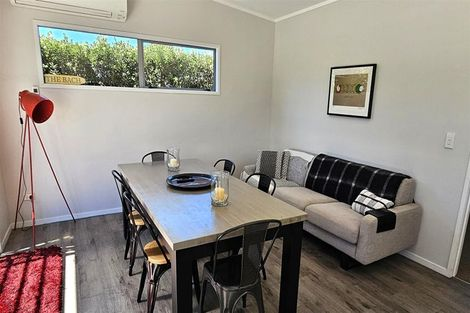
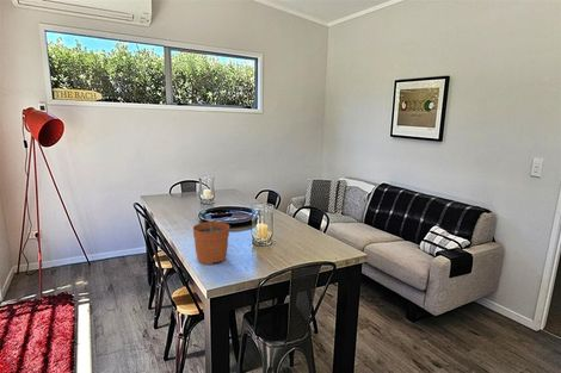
+ plant pot [192,209,230,266]
